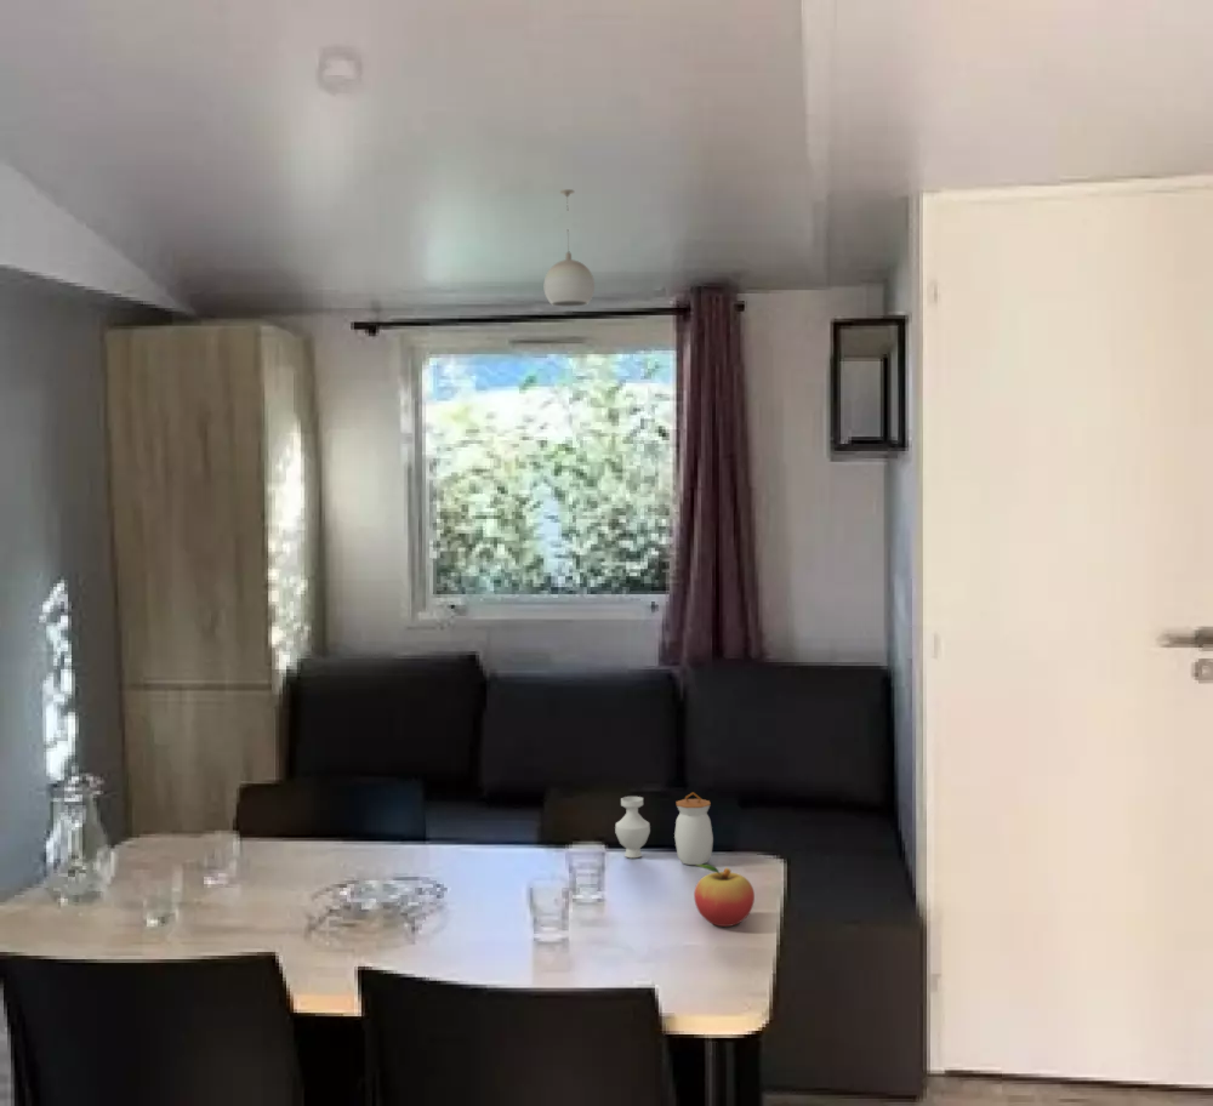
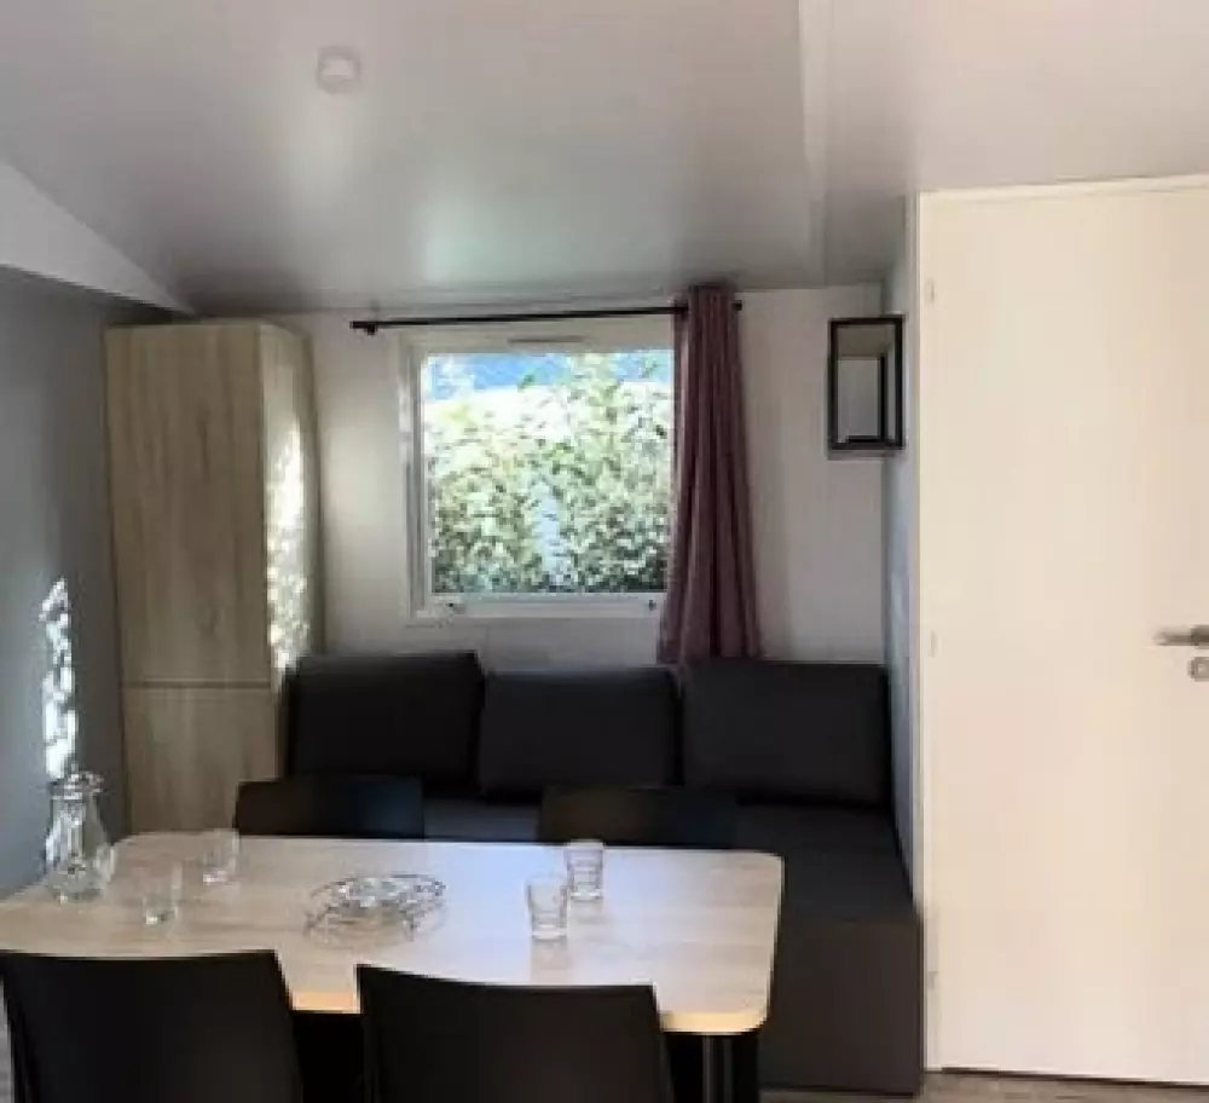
- fruit [693,863,756,928]
- jar [614,791,714,866]
- pendant light [543,188,596,308]
